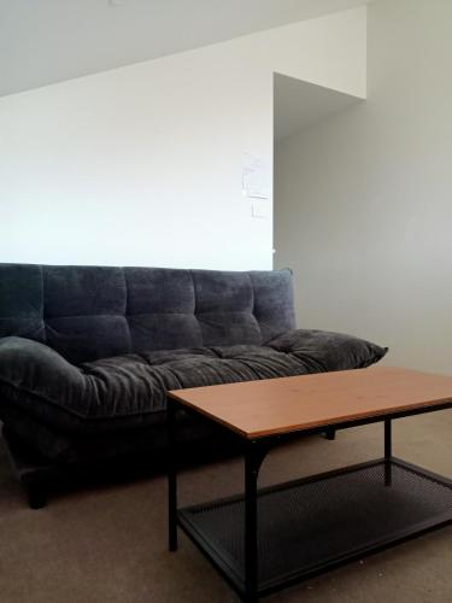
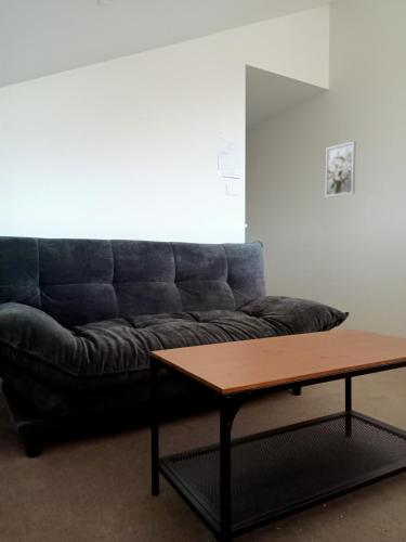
+ wall art [325,140,357,198]
